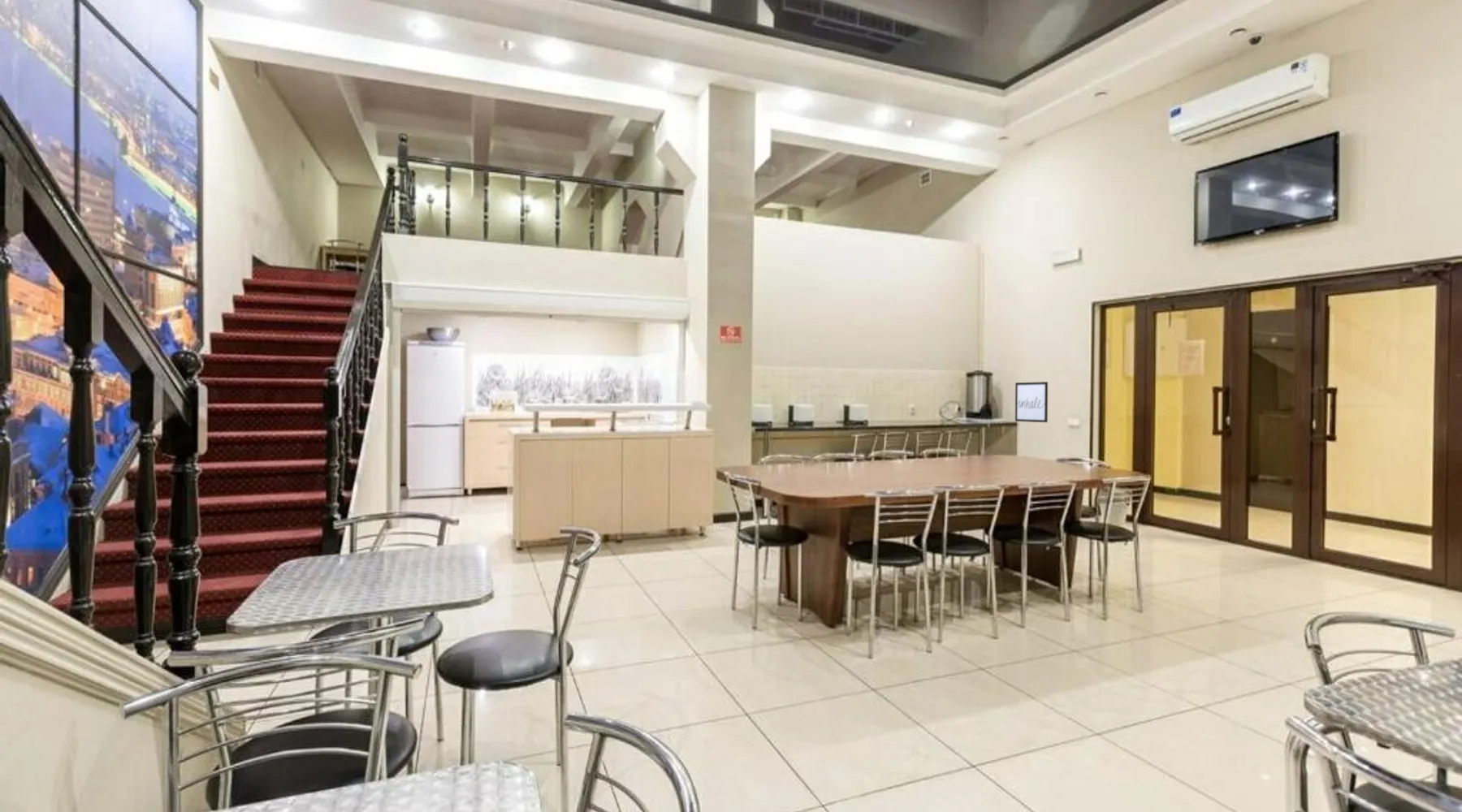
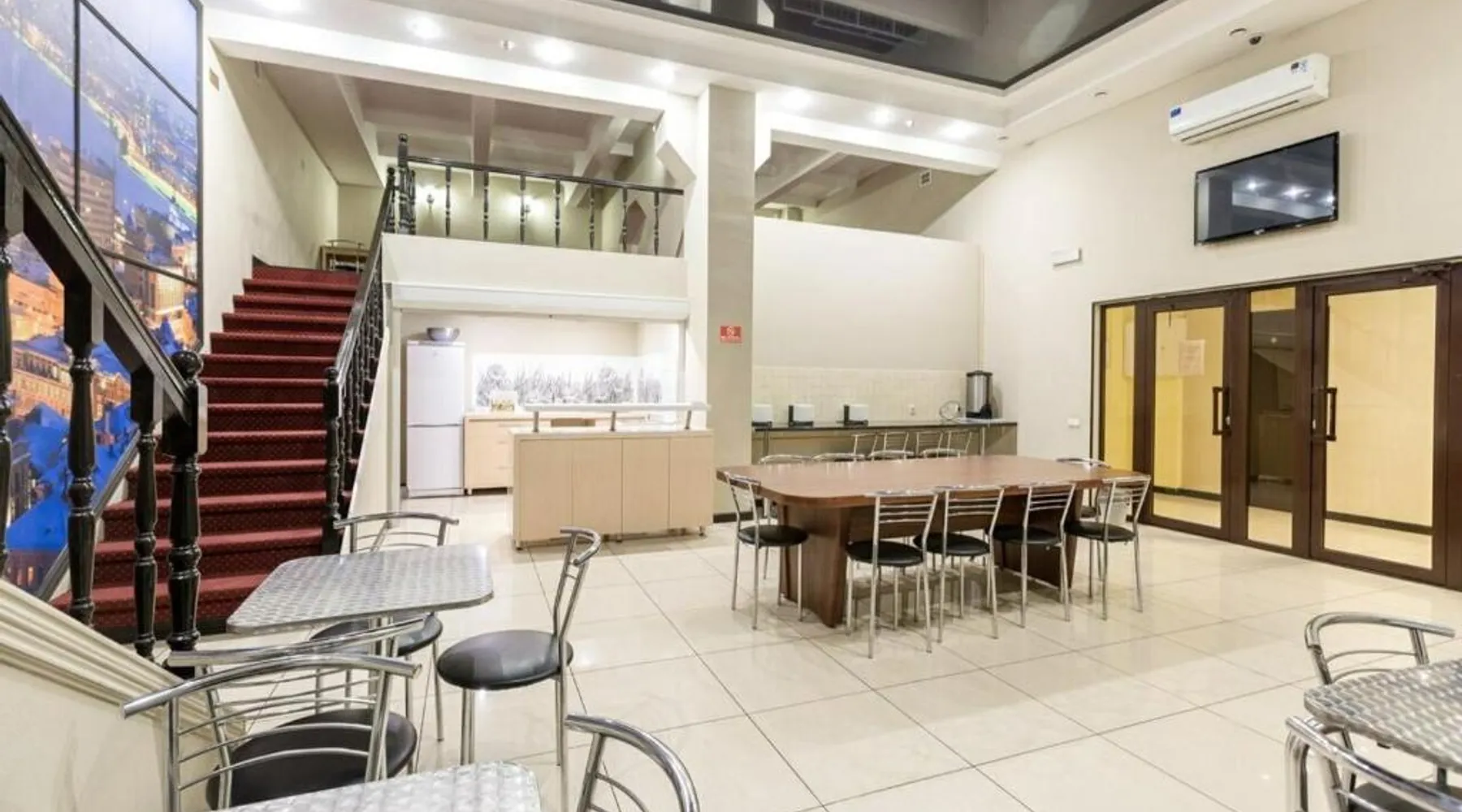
- wall art [1014,381,1049,423]
